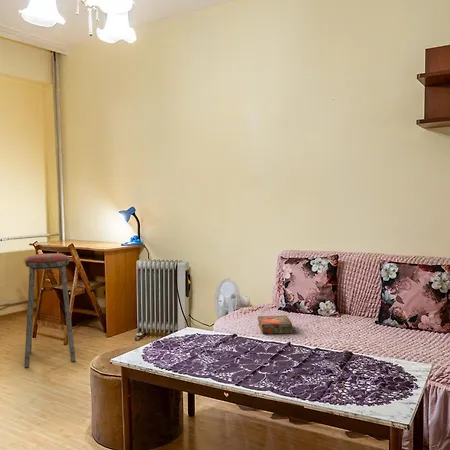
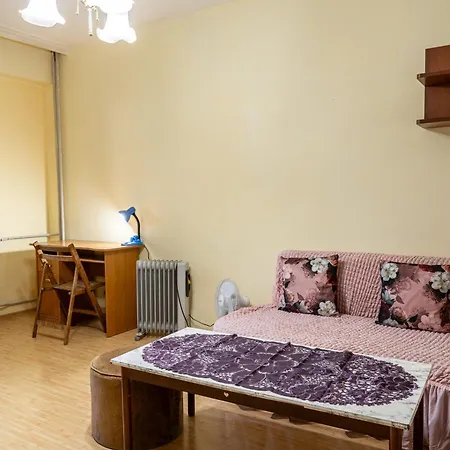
- music stool [23,253,77,368]
- book [257,314,293,335]
